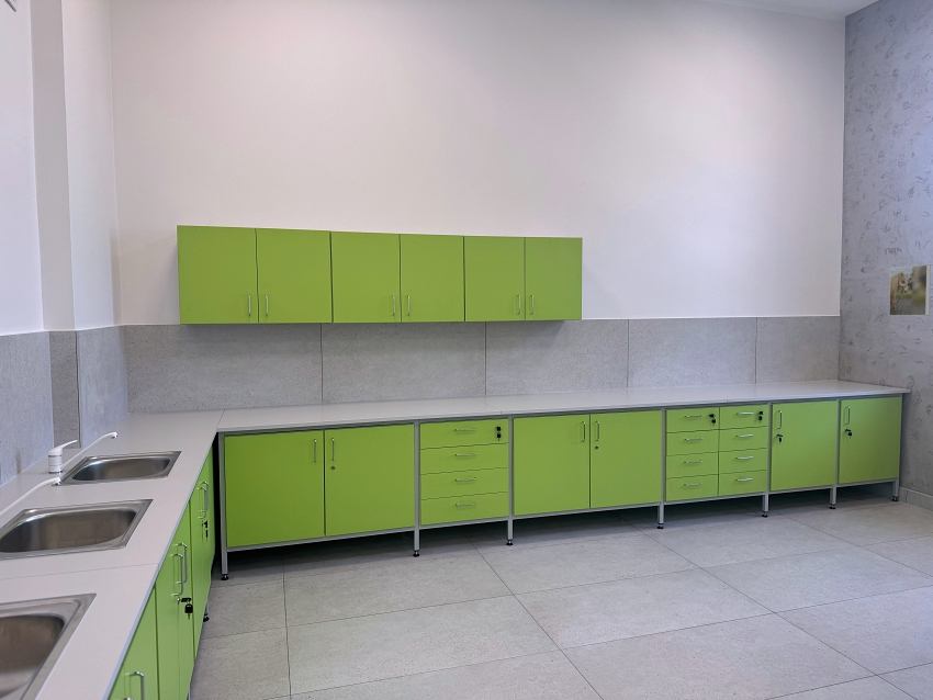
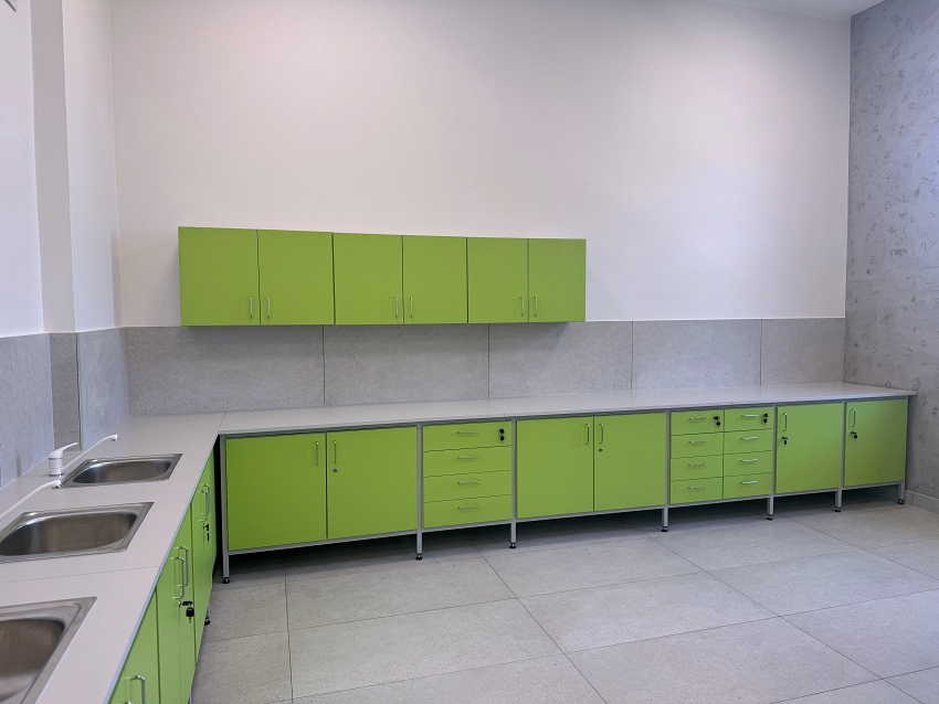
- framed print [888,263,932,317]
